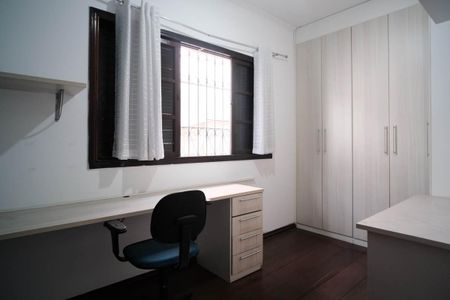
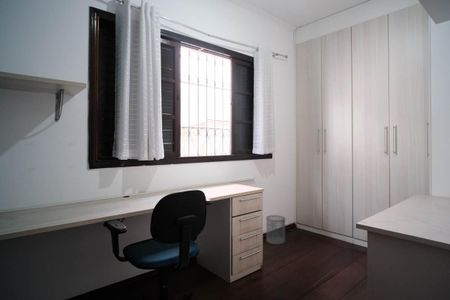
+ wastebasket [265,214,287,245]
